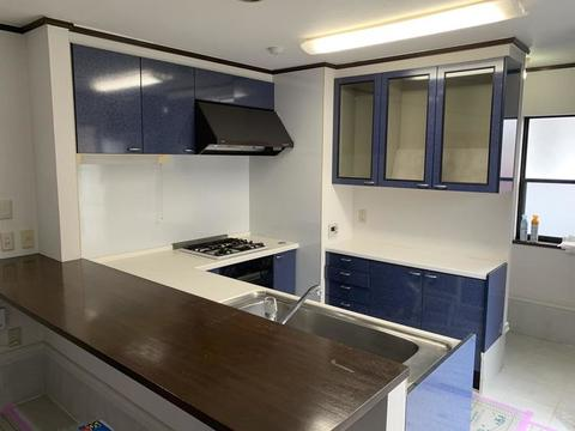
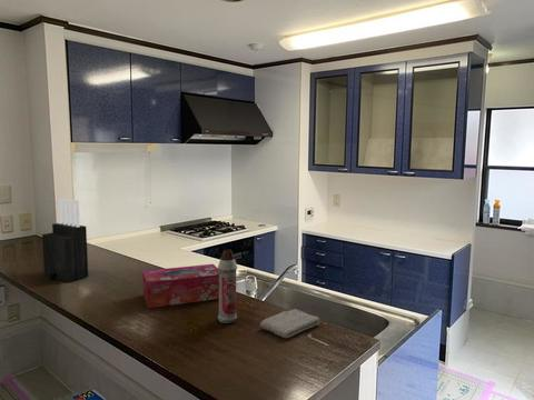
+ spray bottle [217,249,238,324]
+ knife block [41,198,89,283]
+ tissue box [141,263,219,309]
+ washcloth [259,308,320,339]
